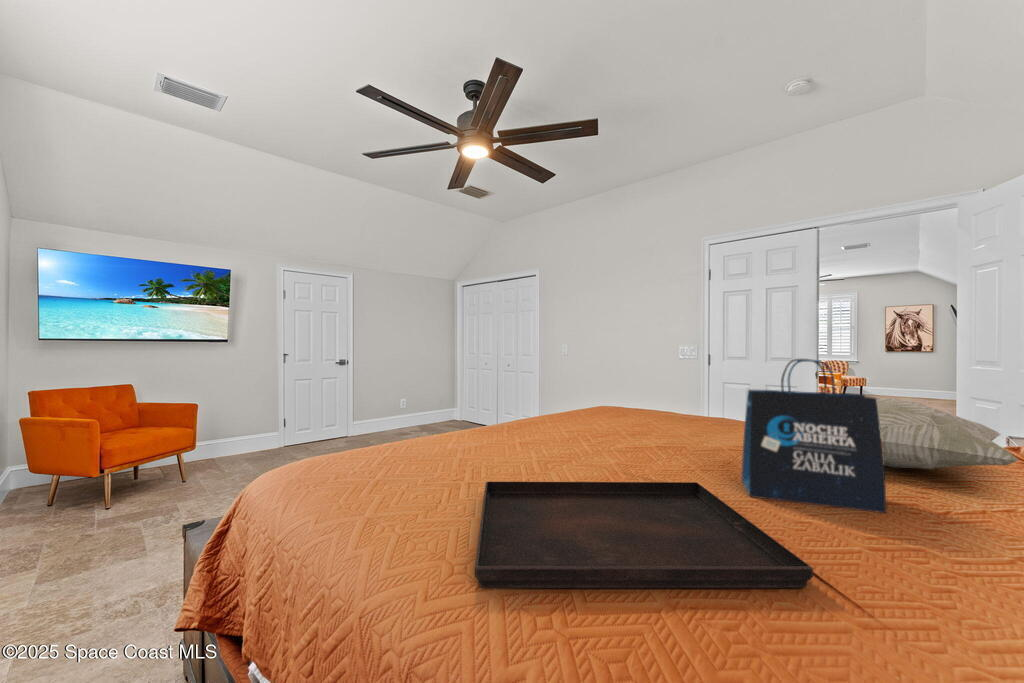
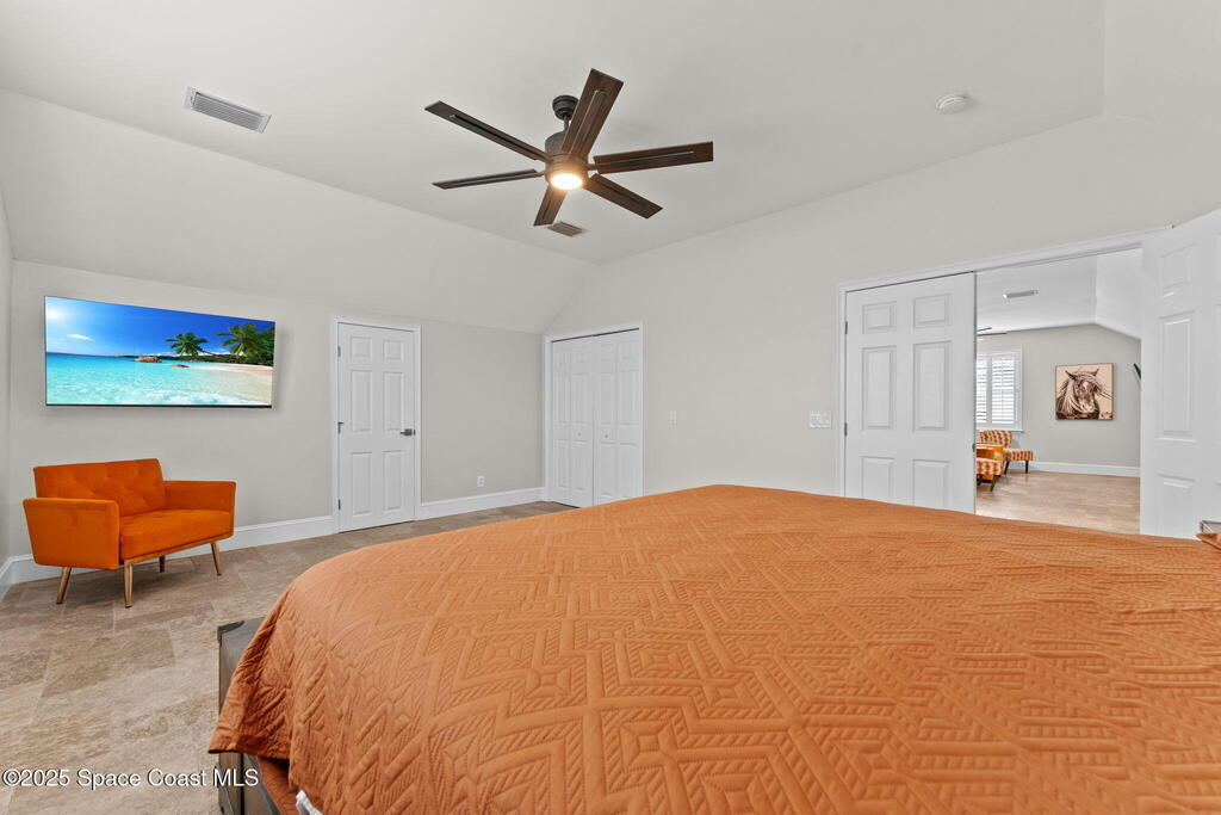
- tote bag [740,358,887,514]
- serving tray [474,481,814,589]
- decorative pillow [876,397,1020,471]
